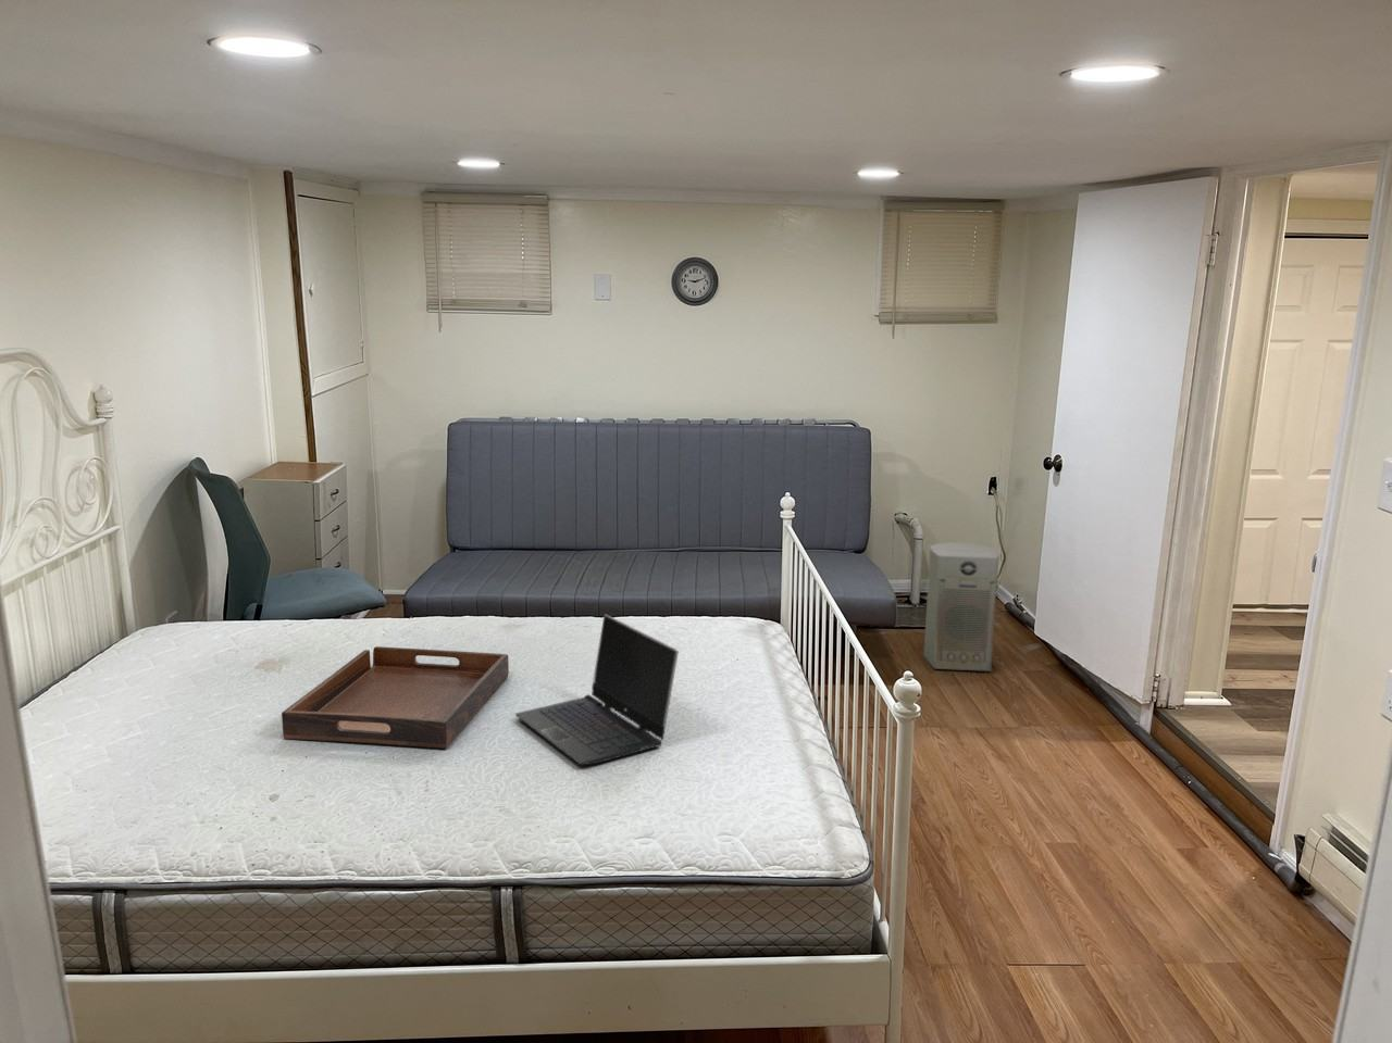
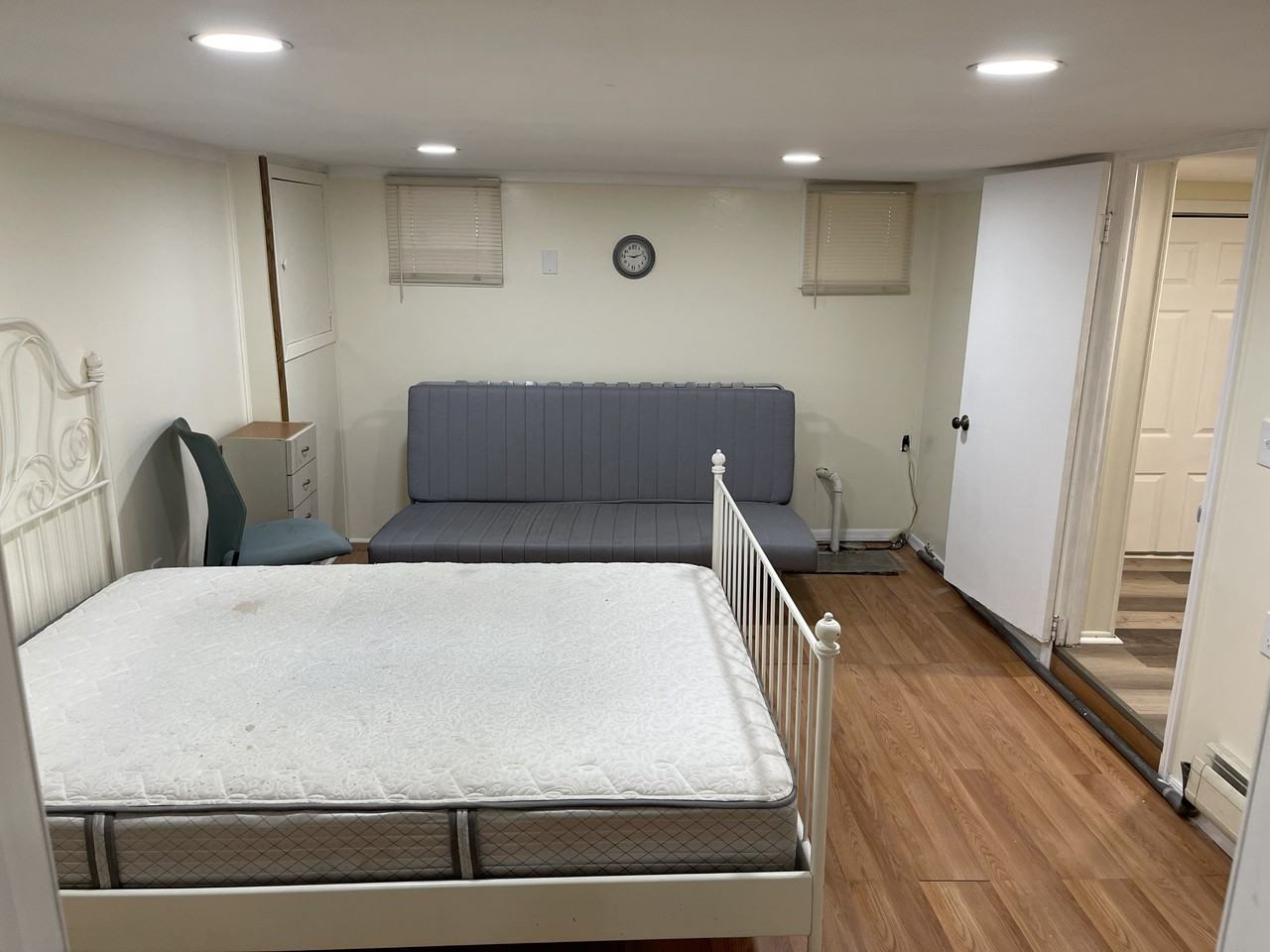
- serving tray [281,645,510,749]
- fan [922,541,1001,673]
- laptop computer [514,614,680,766]
